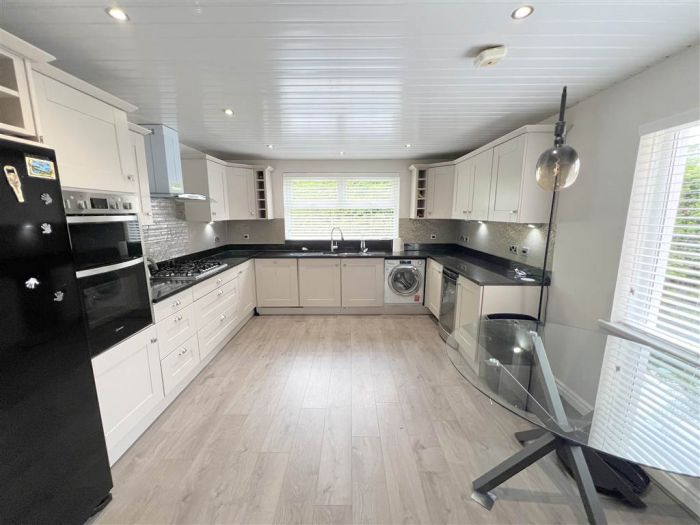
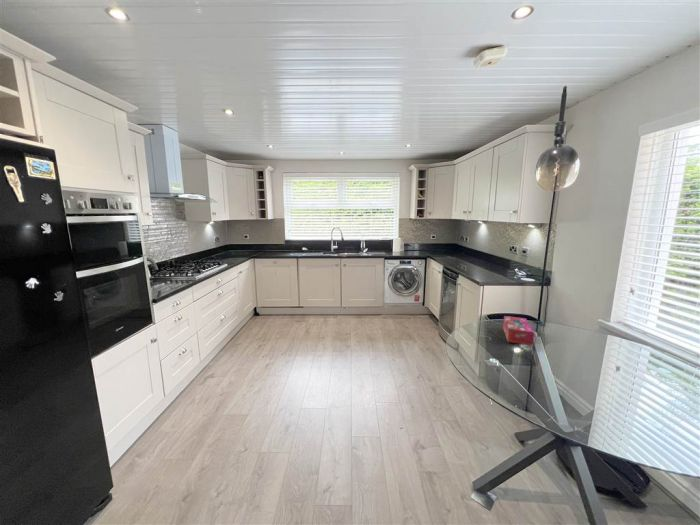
+ tissue box [502,315,535,345]
